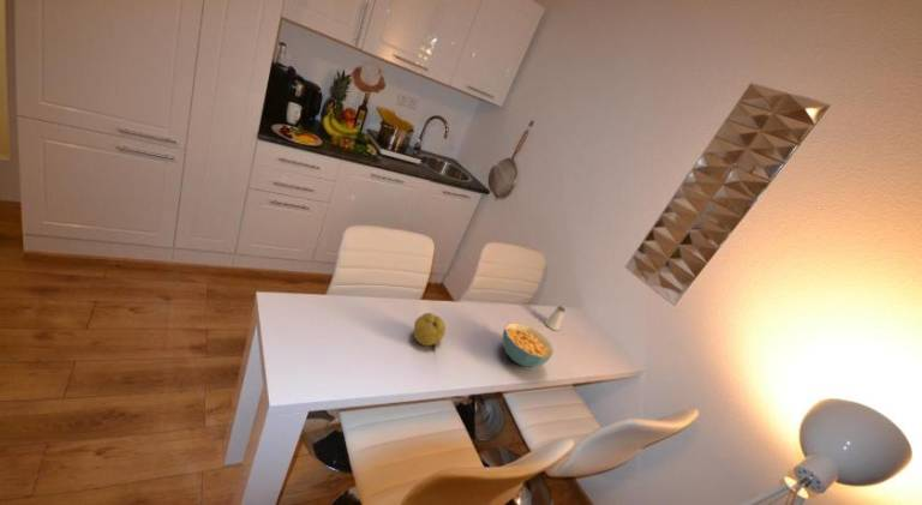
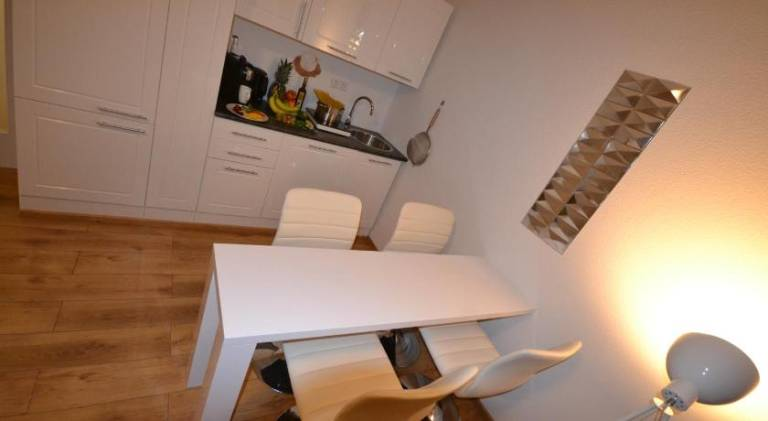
- fruit [413,312,447,347]
- cereal bowl [502,321,555,368]
- saltshaker [544,305,567,331]
